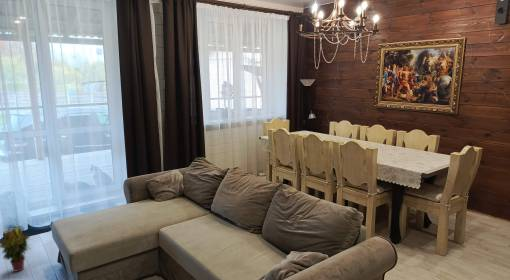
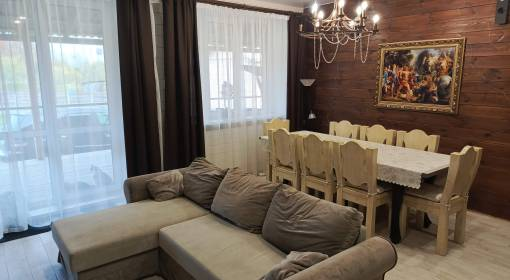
- potted plant [0,225,33,273]
